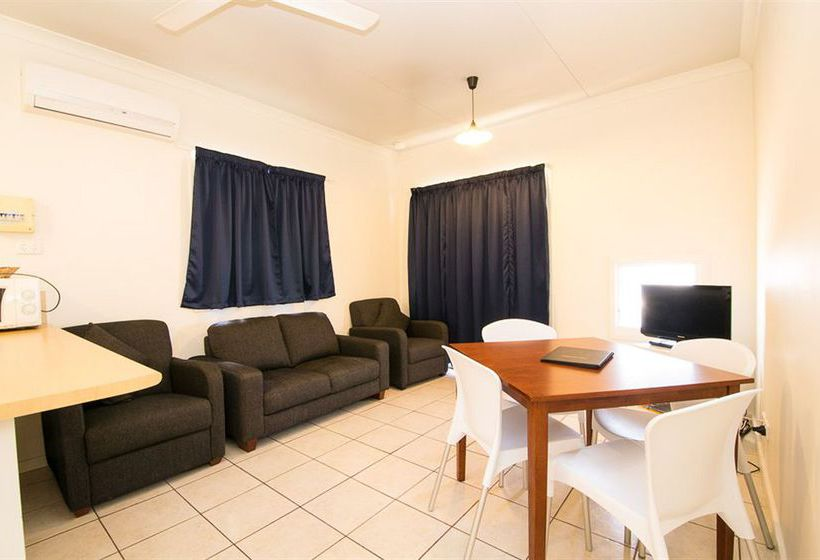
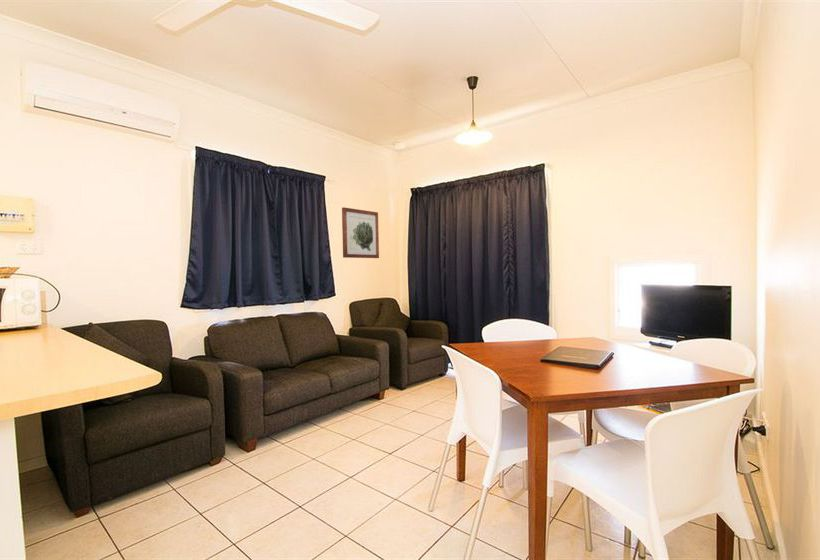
+ wall art [341,206,380,259]
